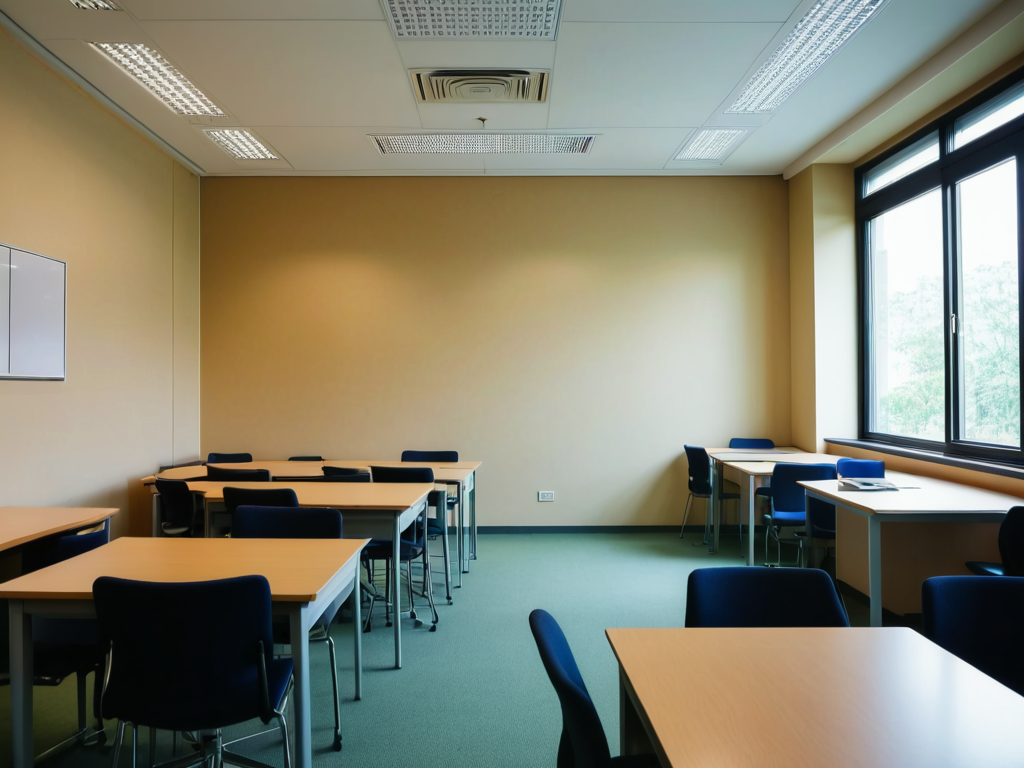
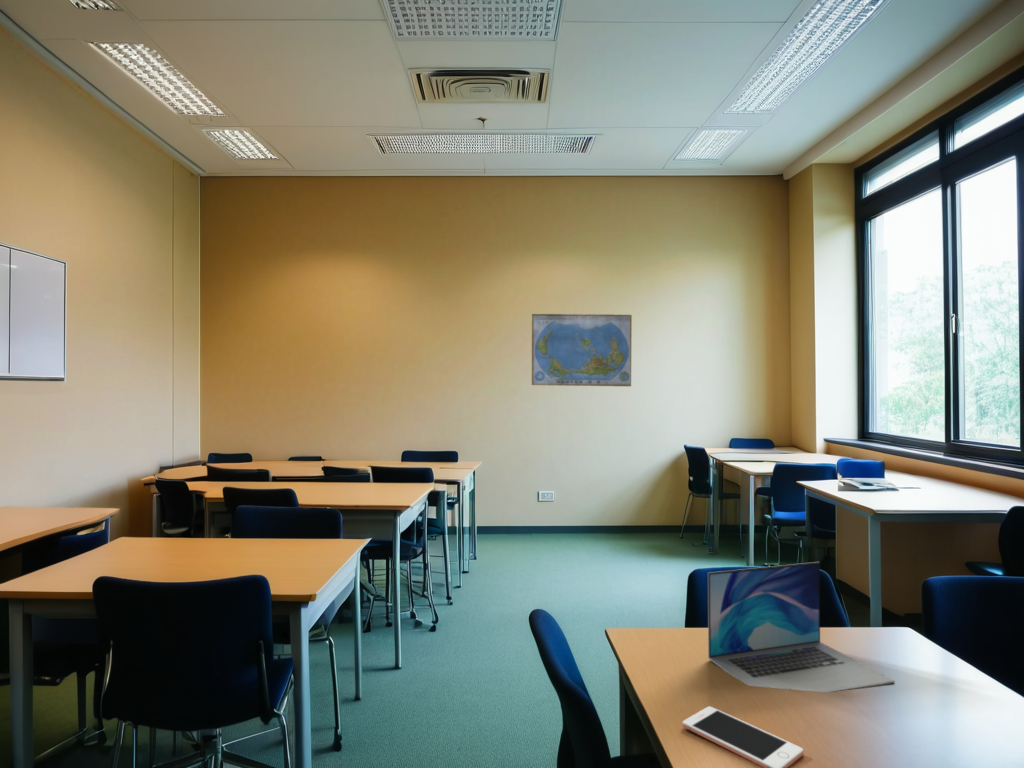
+ laptop [707,561,896,693]
+ world map [531,313,633,387]
+ cell phone [682,706,804,768]
